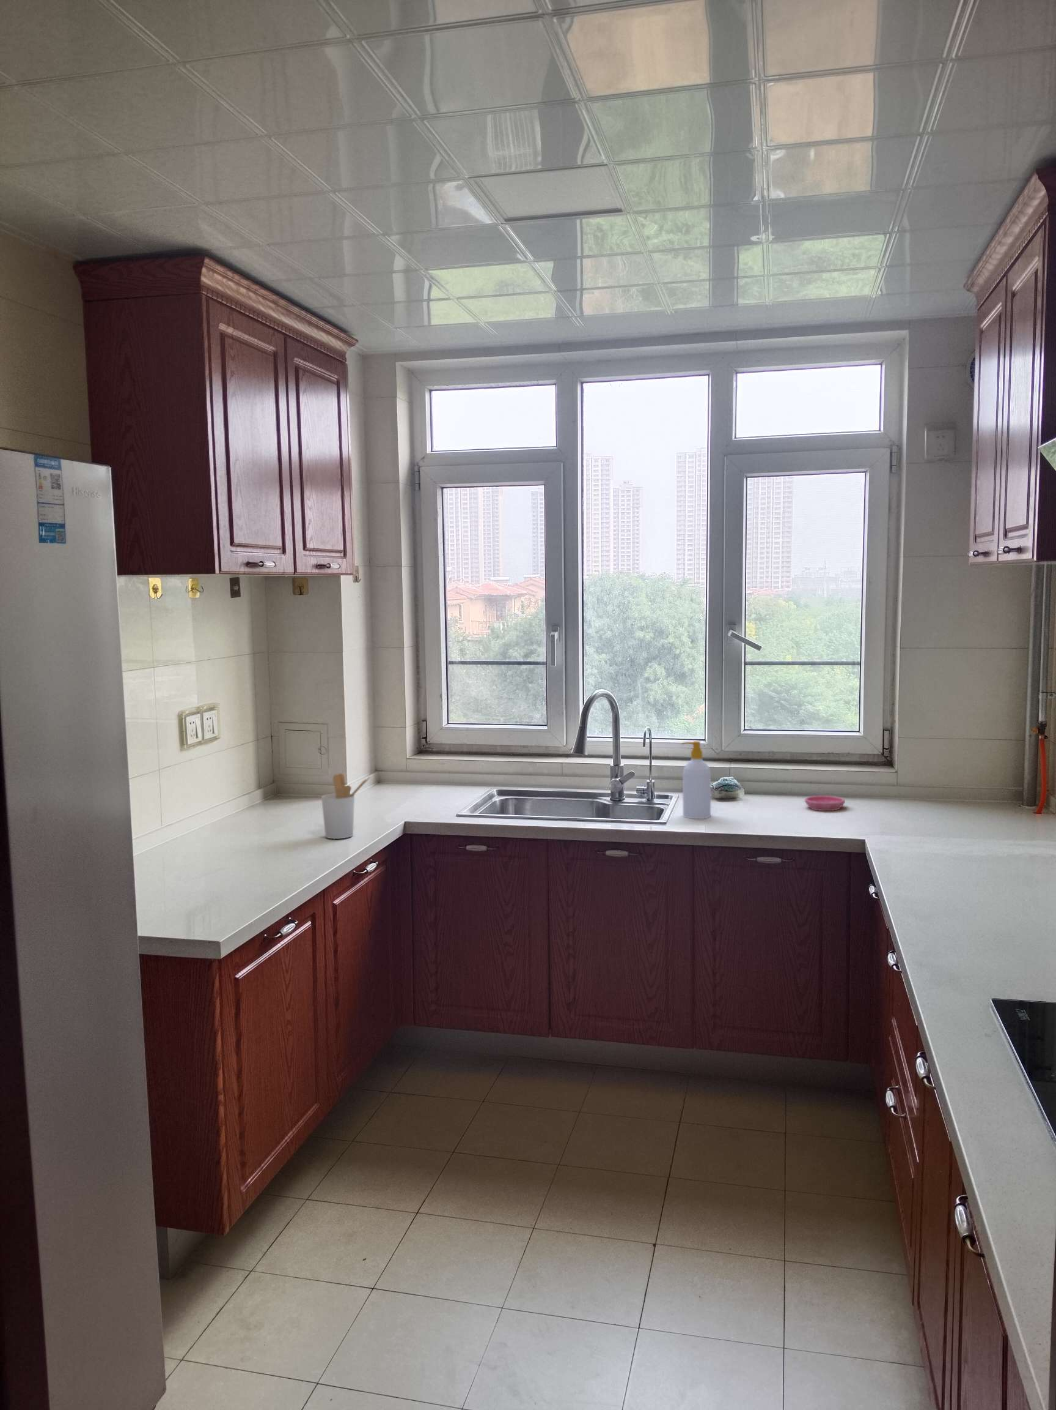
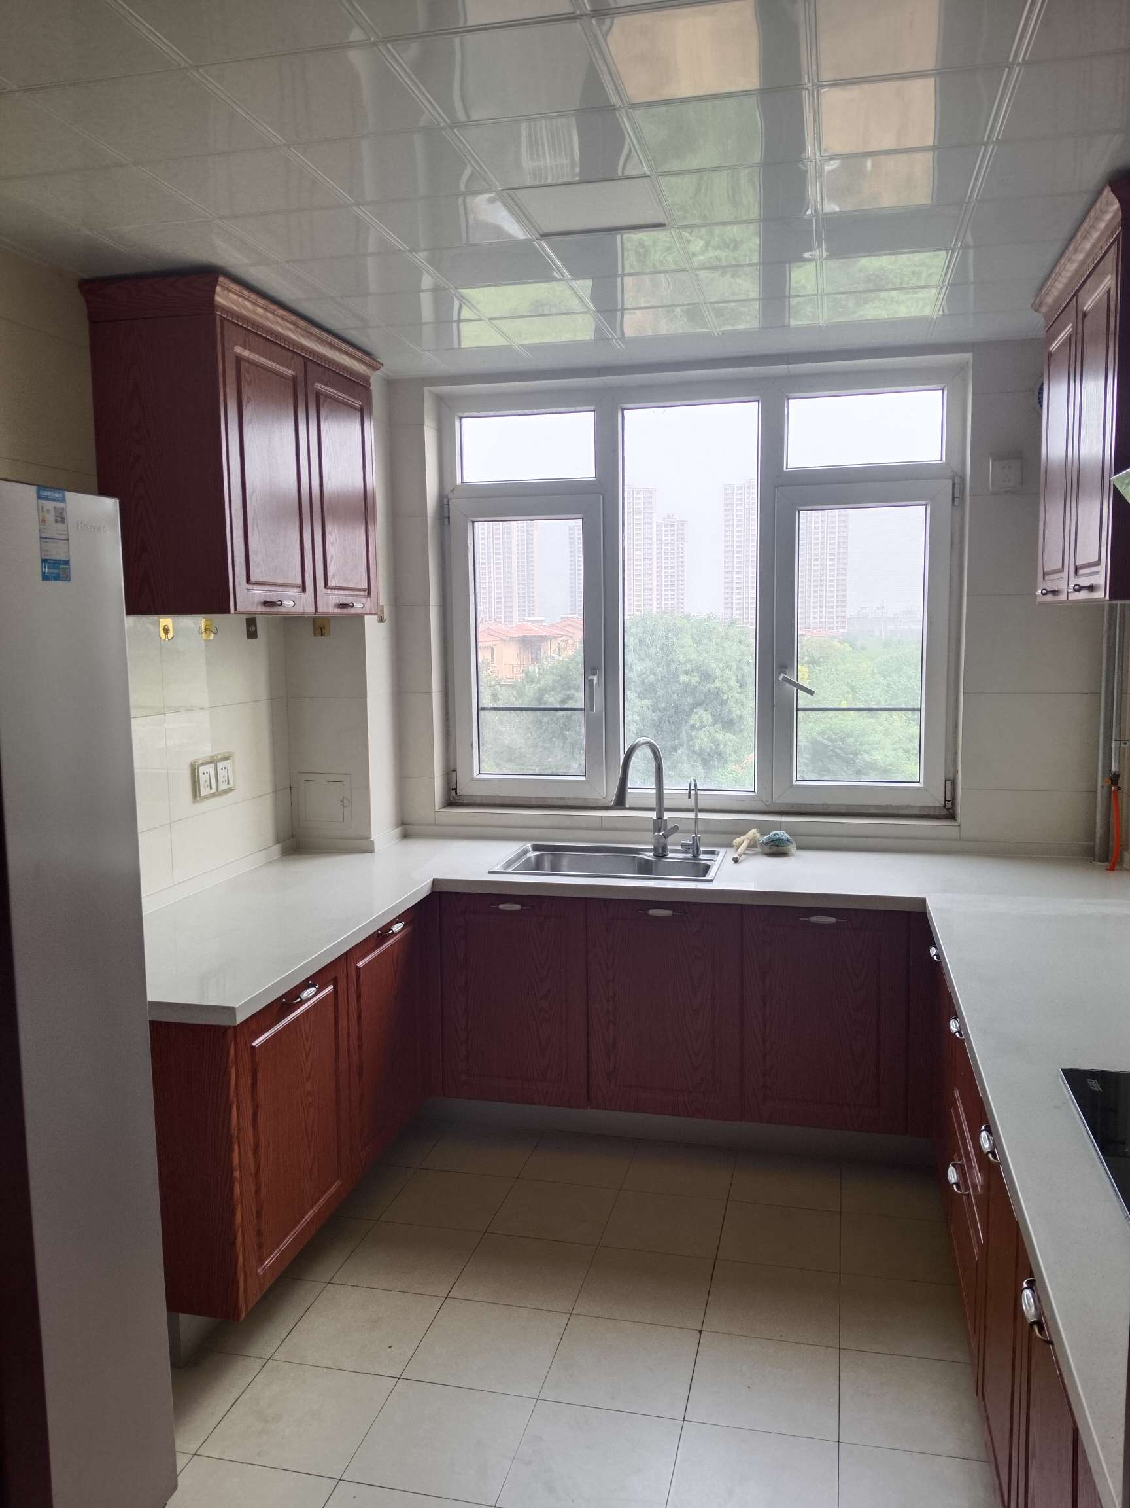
- saucer [804,795,845,812]
- soap bottle [681,741,711,819]
- utensil holder [321,773,370,839]
